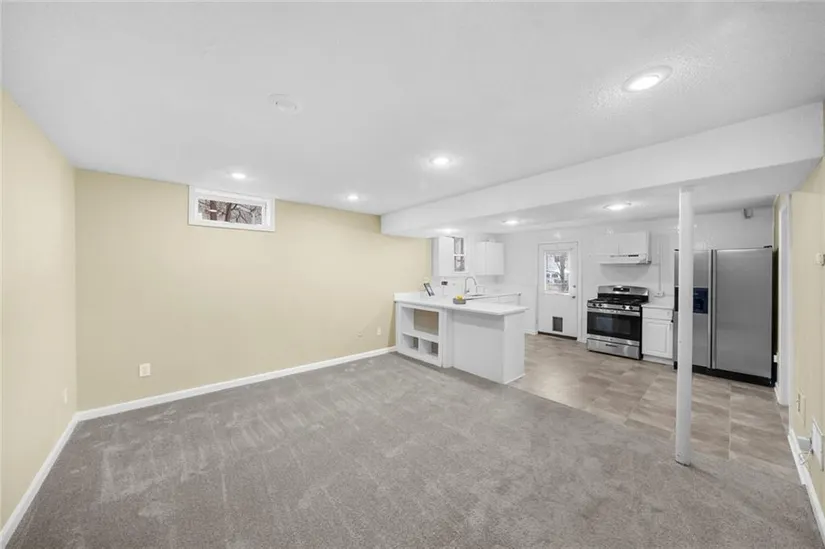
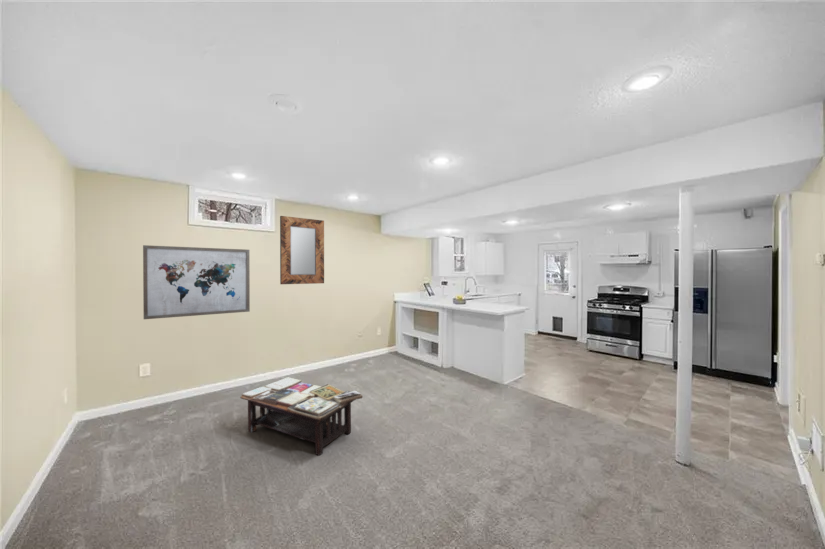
+ home mirror [279,215,325,285]
+ wall art [142,244,251,320]
+ coffee table [239,376,364,456]
